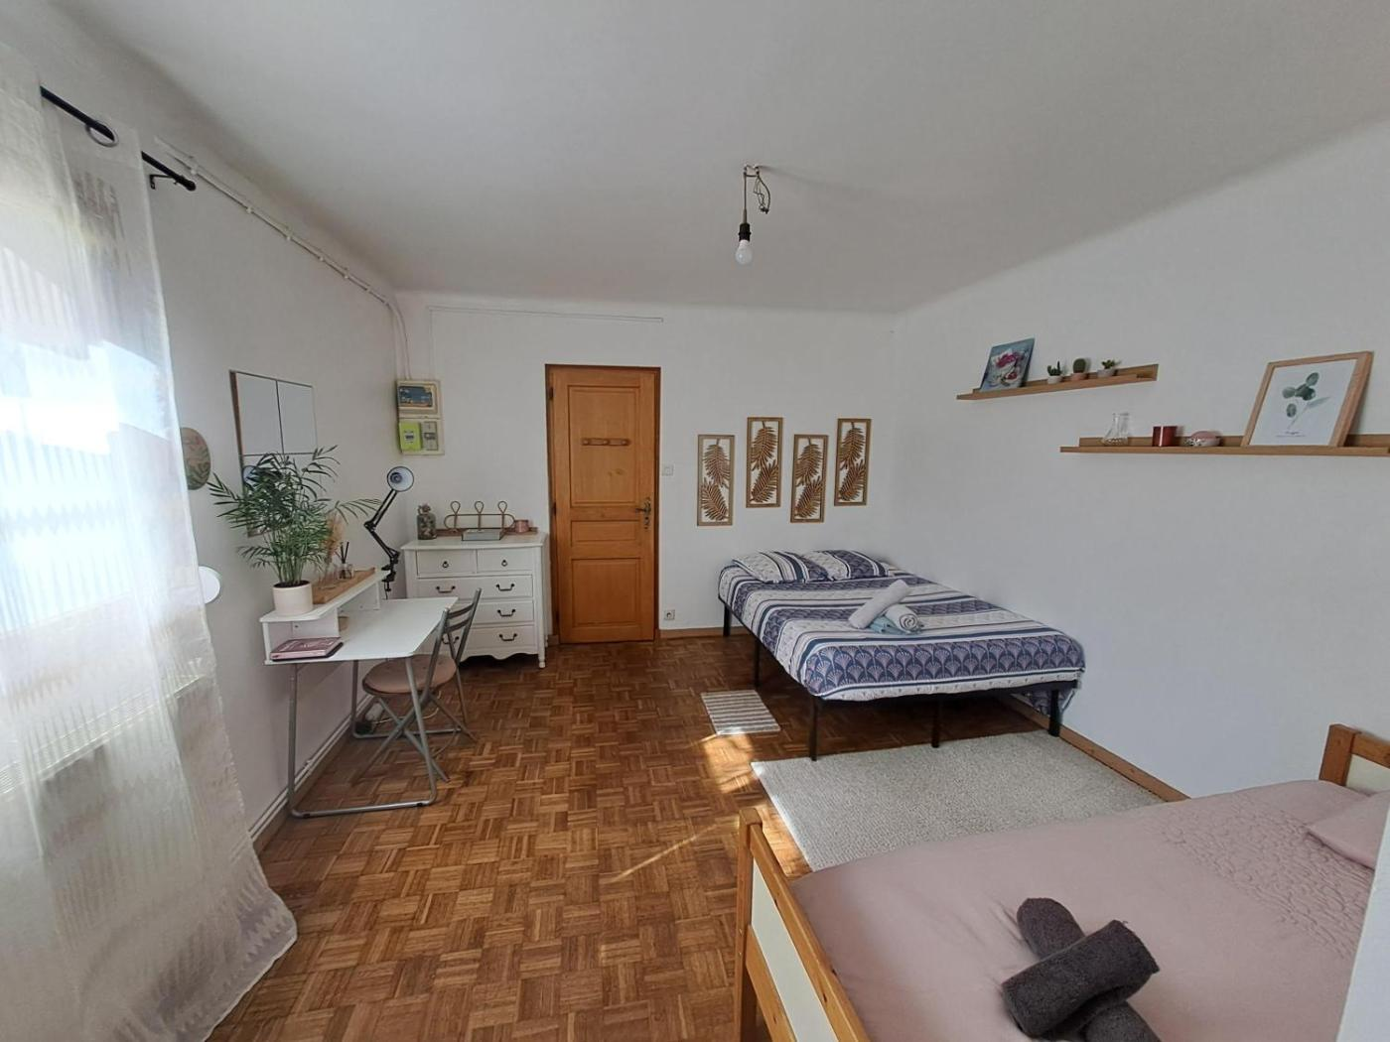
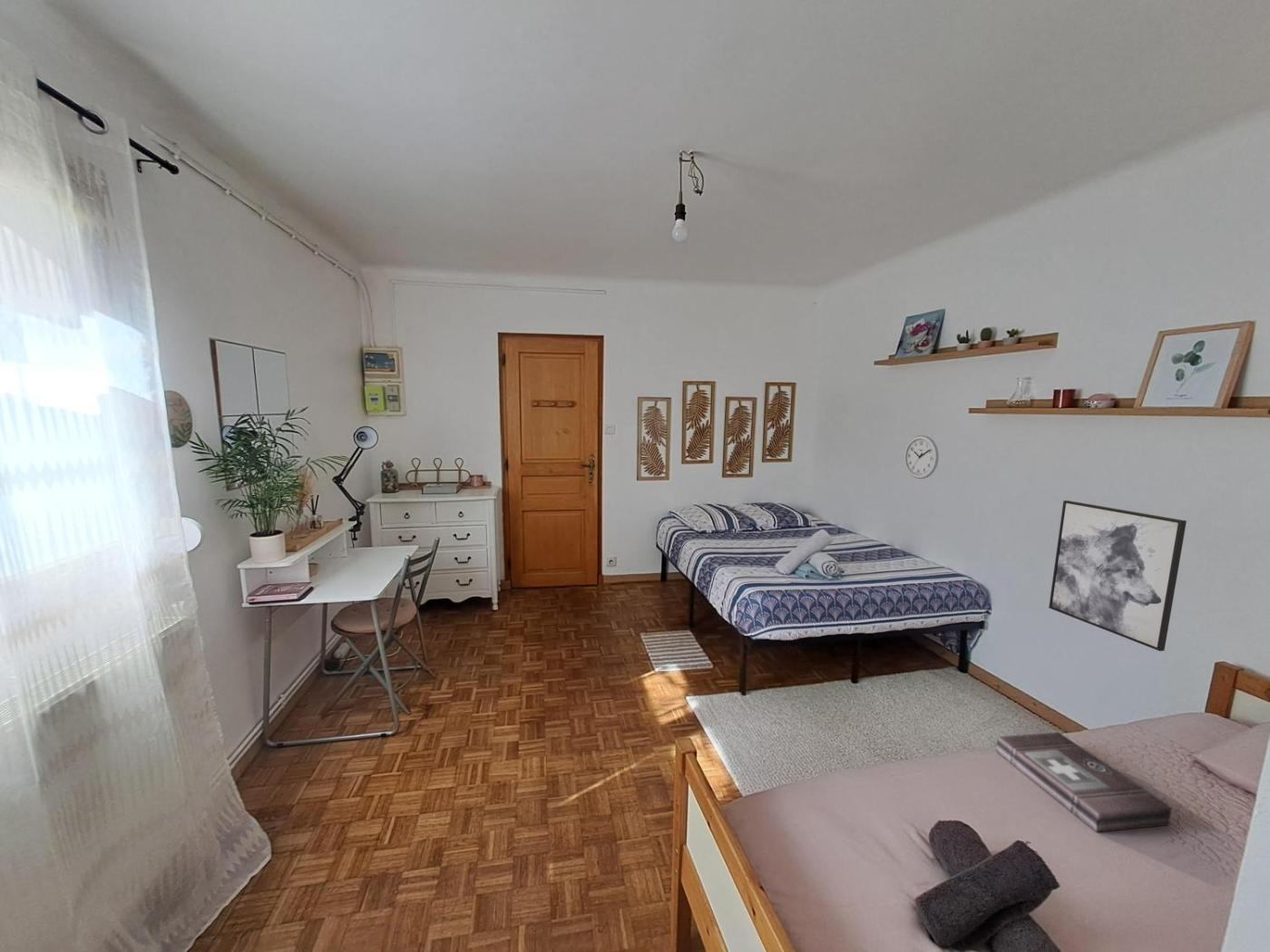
+ wall clock [904,434,939,480]
+ first aid kit [995,732,1173,833]
+ wall art [1048,500,1187,652]
